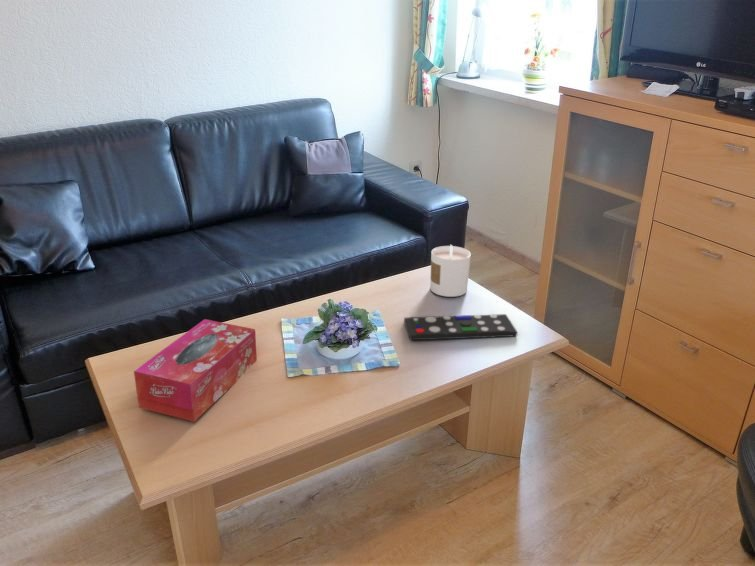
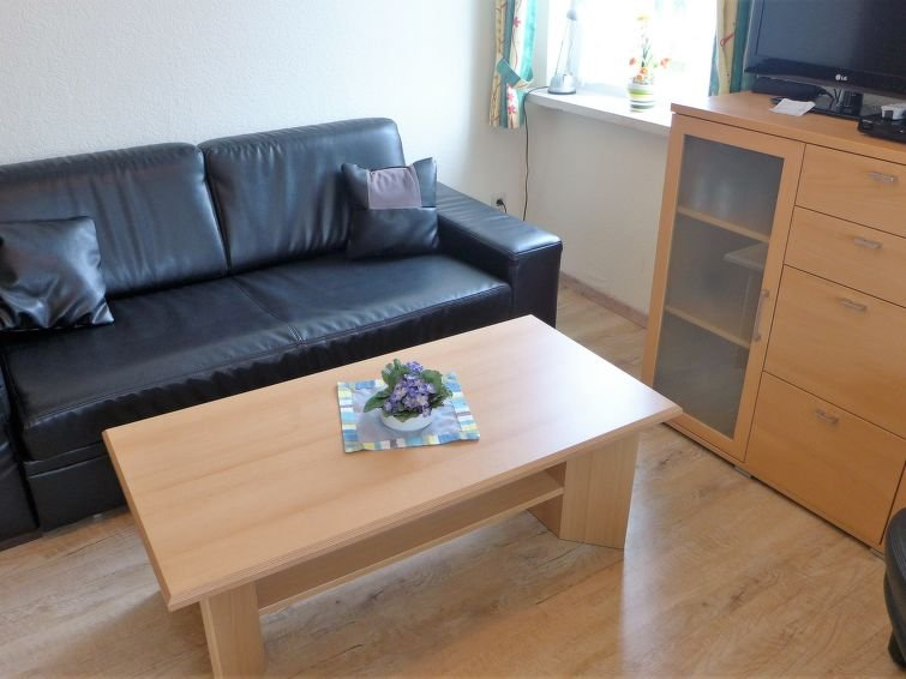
- remote control [403,313,518,341]
- tissue box [133,318,258,422]
- candle [429,243,472,298]
